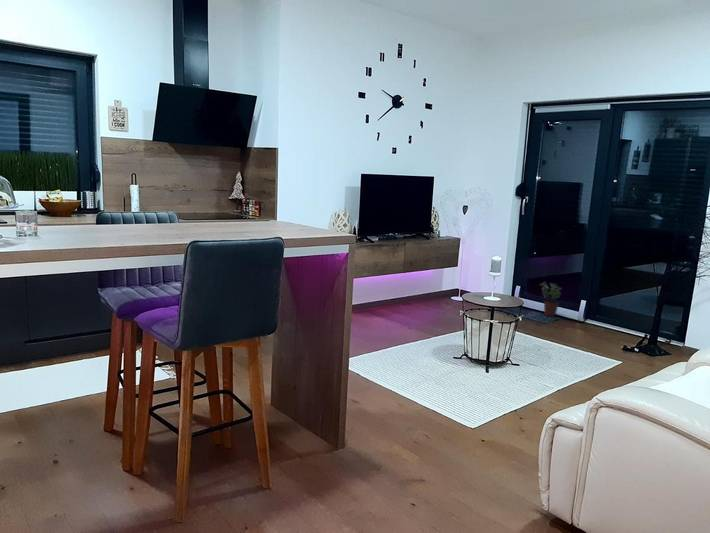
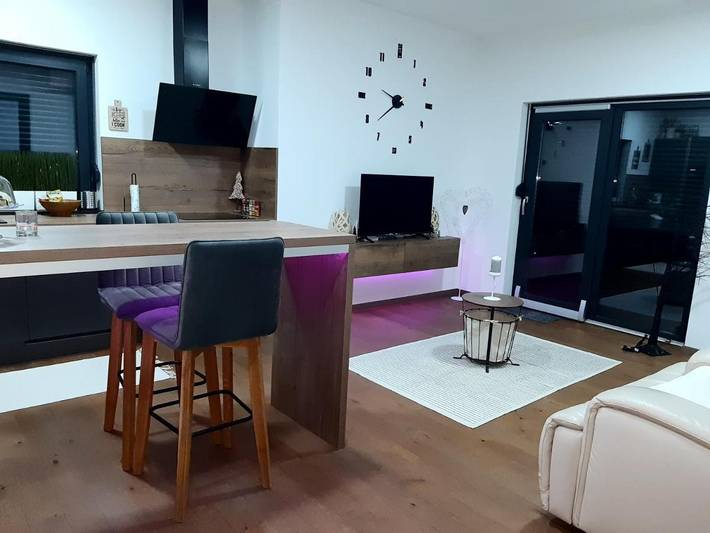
- potted plant [539,281,563,317]
